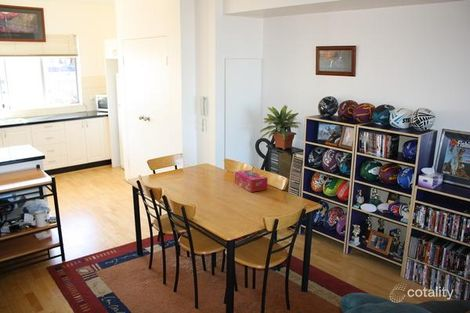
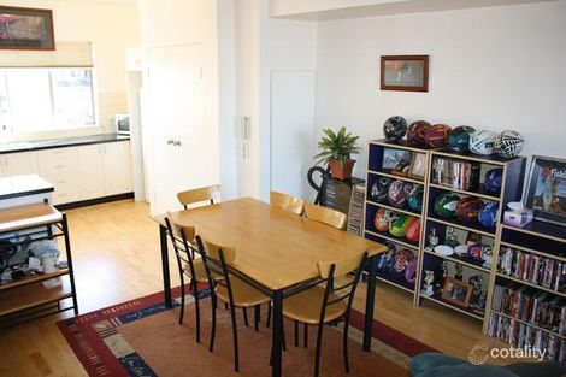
- tissue box [234,169,269,193]
